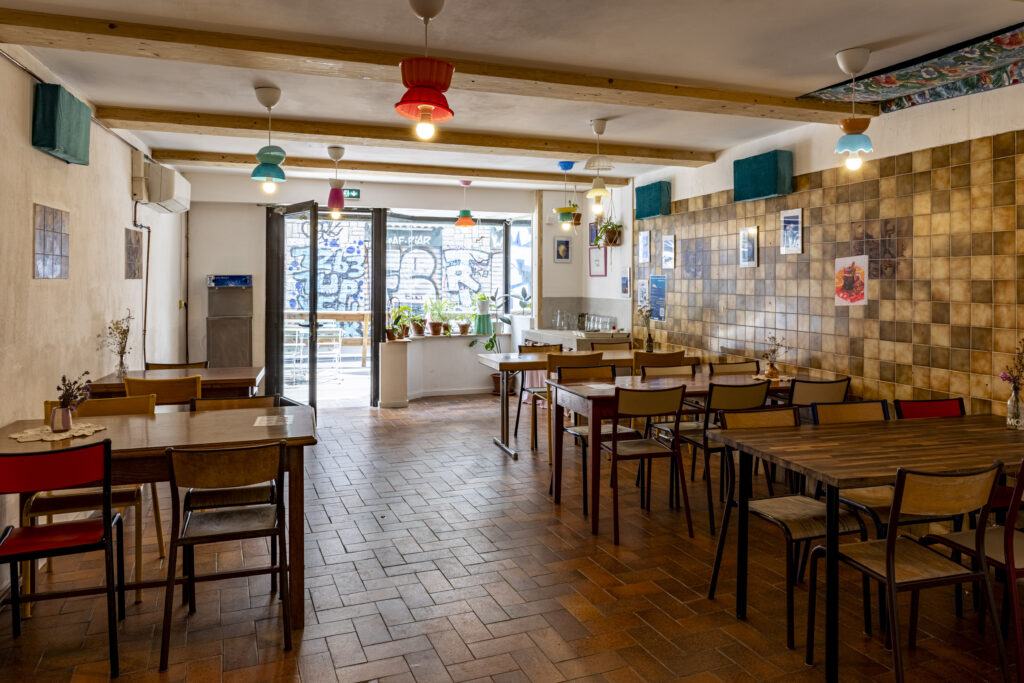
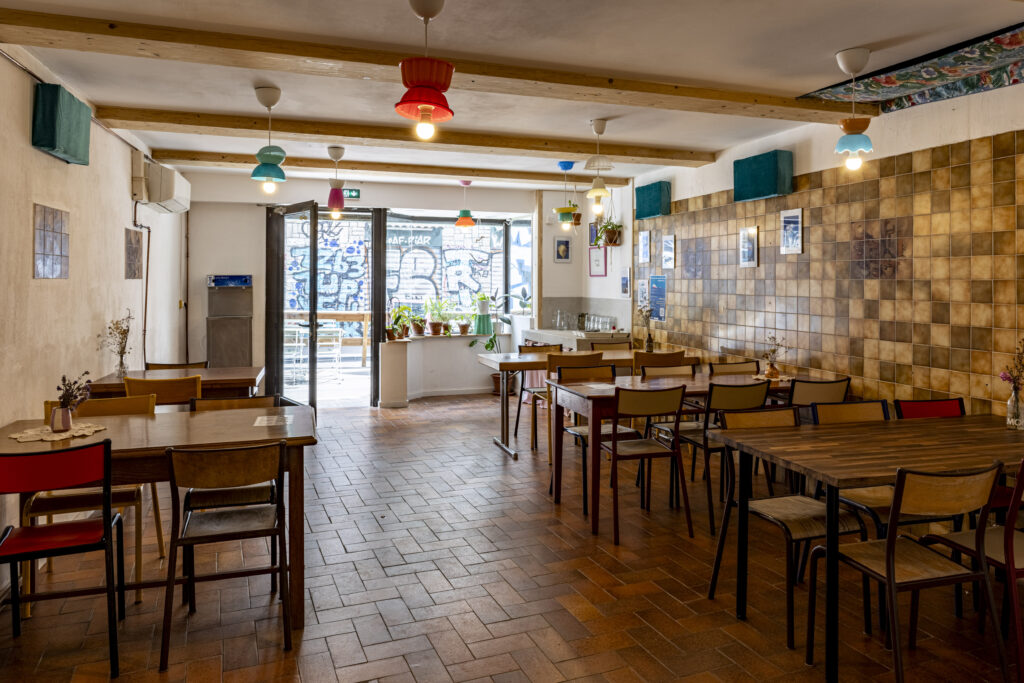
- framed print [834,254,870,307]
